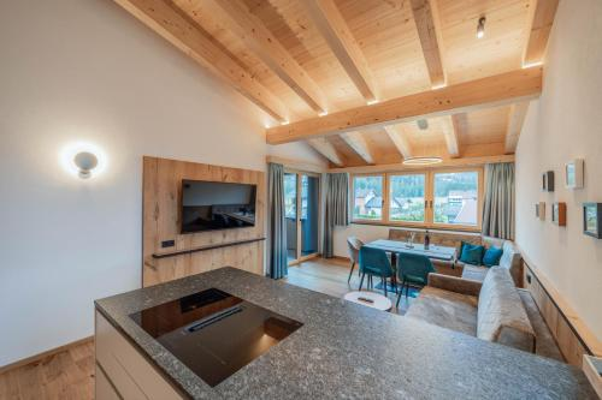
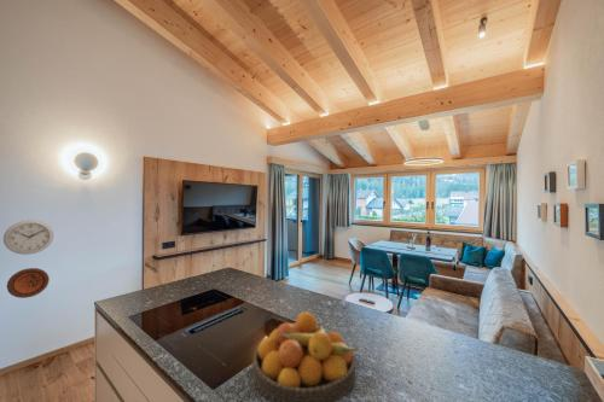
+ fruit bowl [251,310,359,402]
+ decorative plate [6,267,51,299]
+ wall clock [2,219,54,256]
